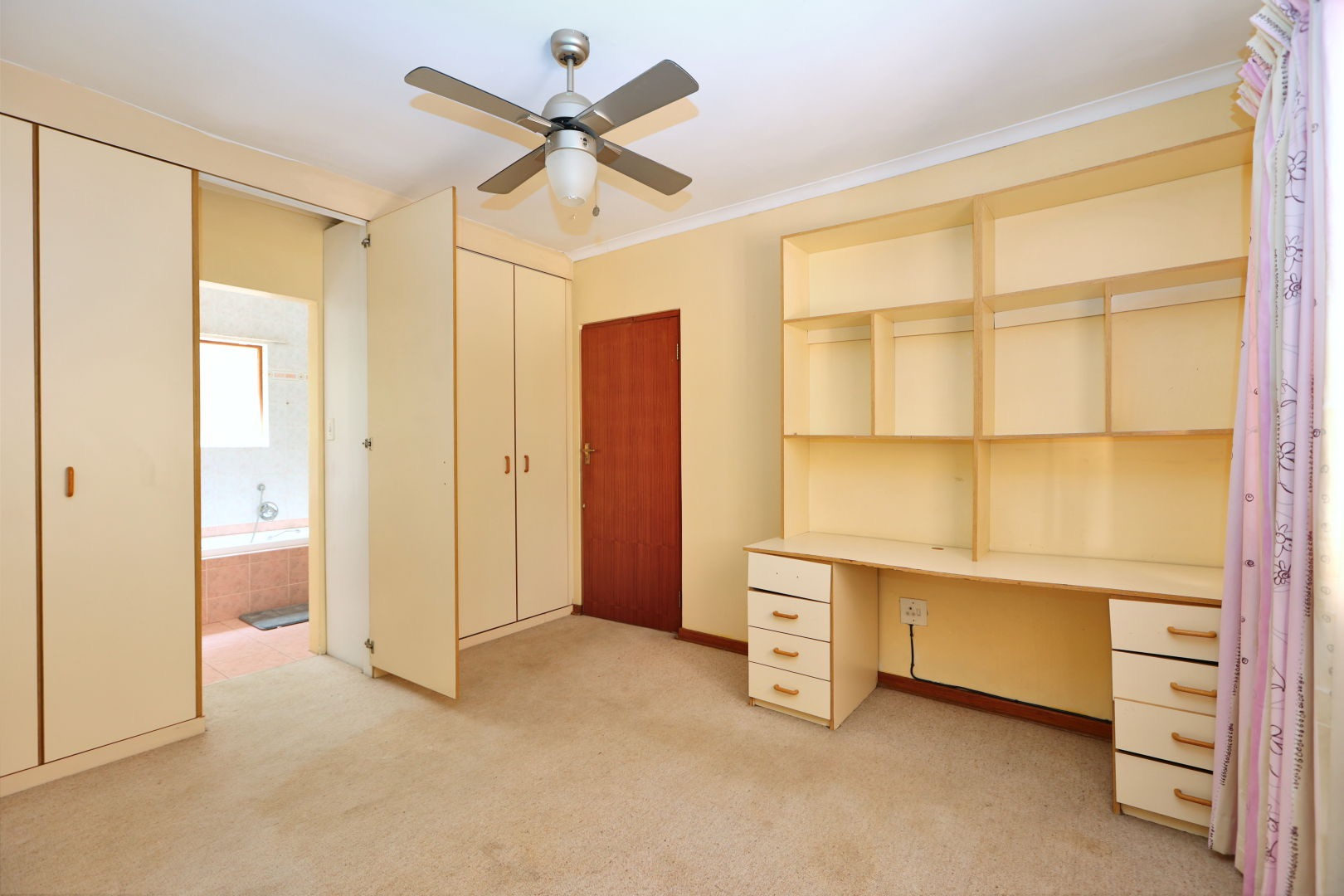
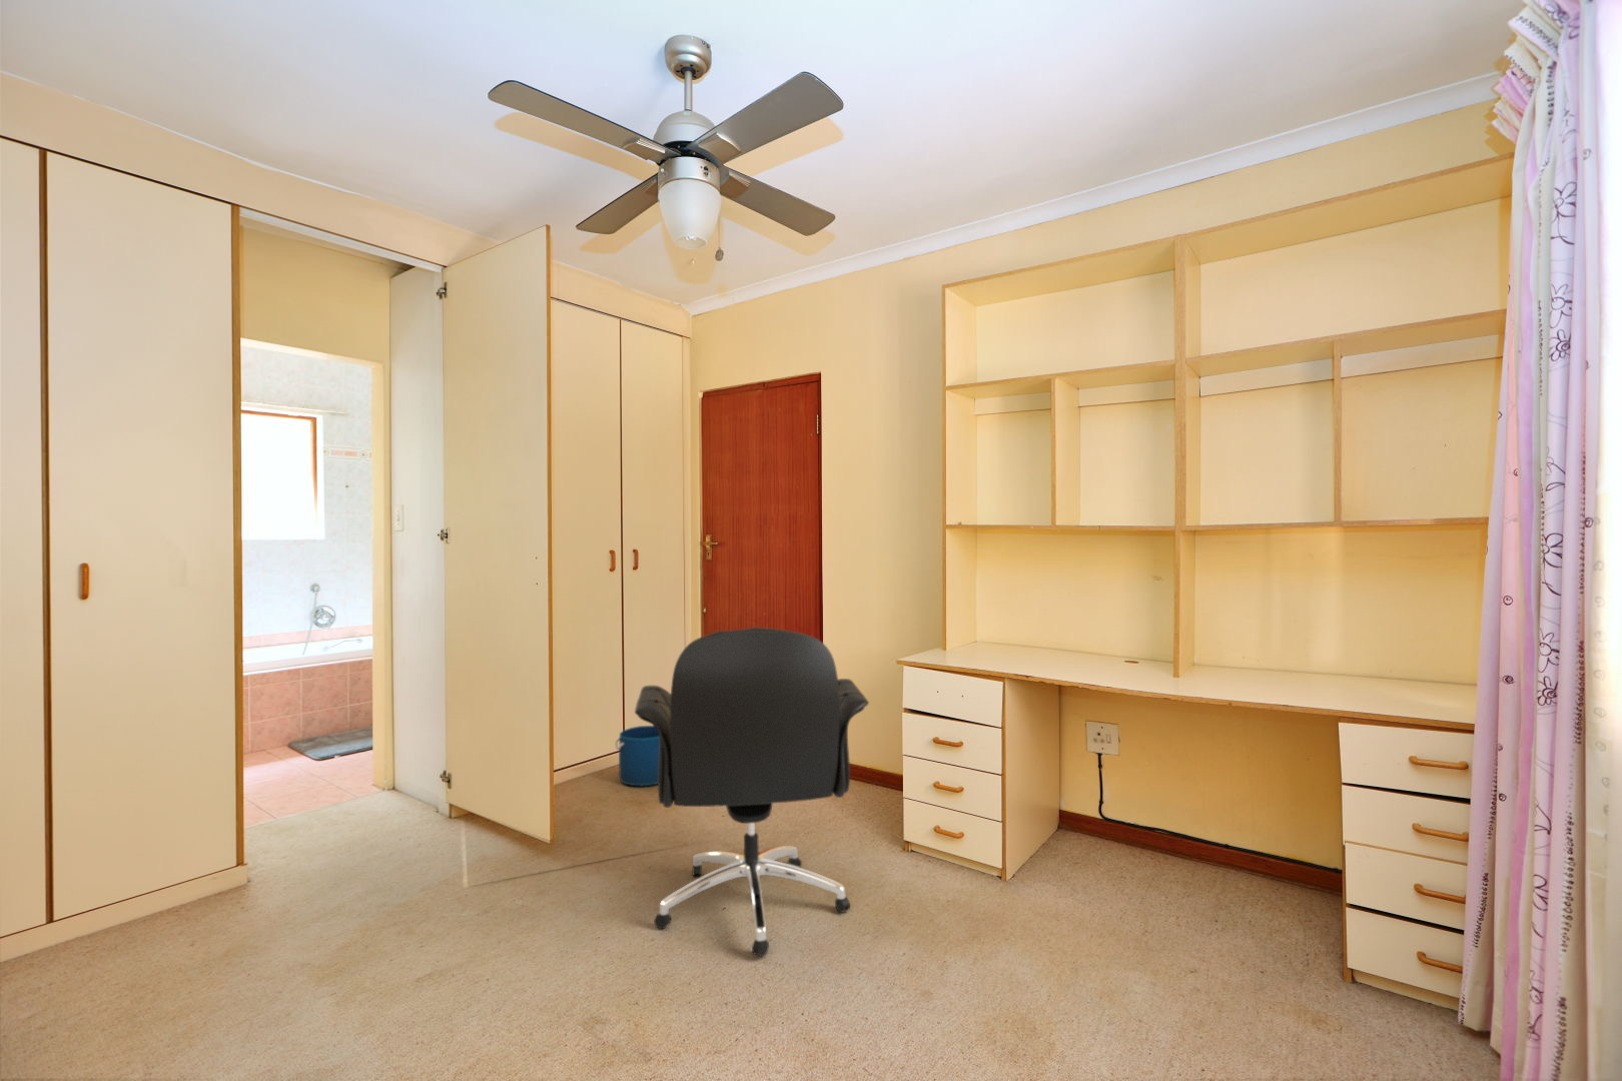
+ bucket [614,725,660,787]
+ office chair [634,626,870,958]
